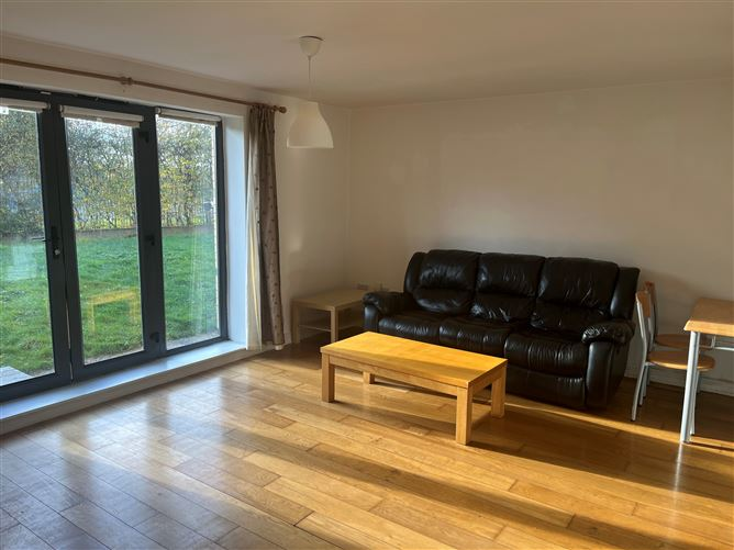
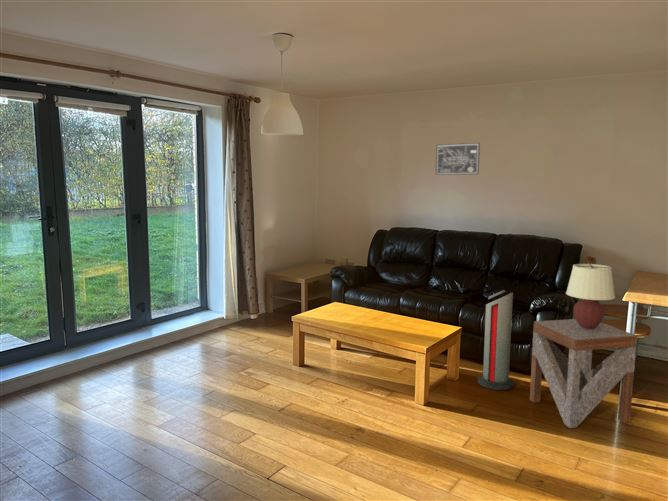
+ side table [529,318,638,429]
+ air purifier [477,289,515,391]
+ table lamp [565,263,616,329]
+ wall art [435,142,481,176]
